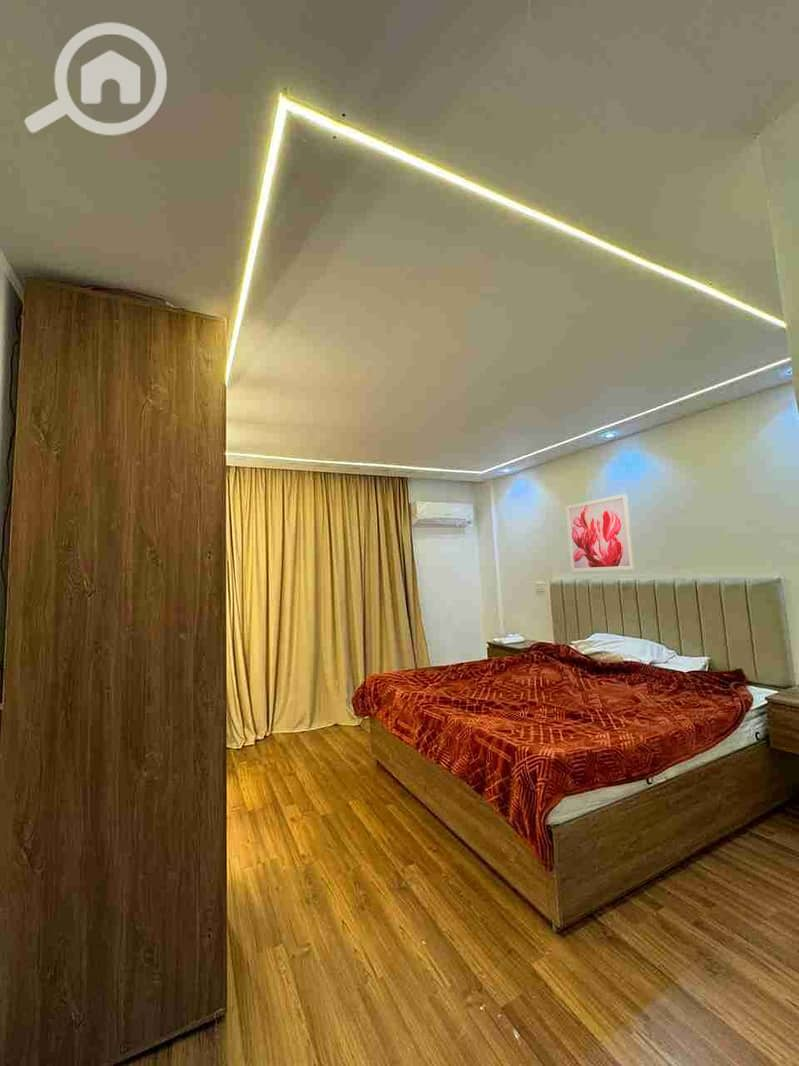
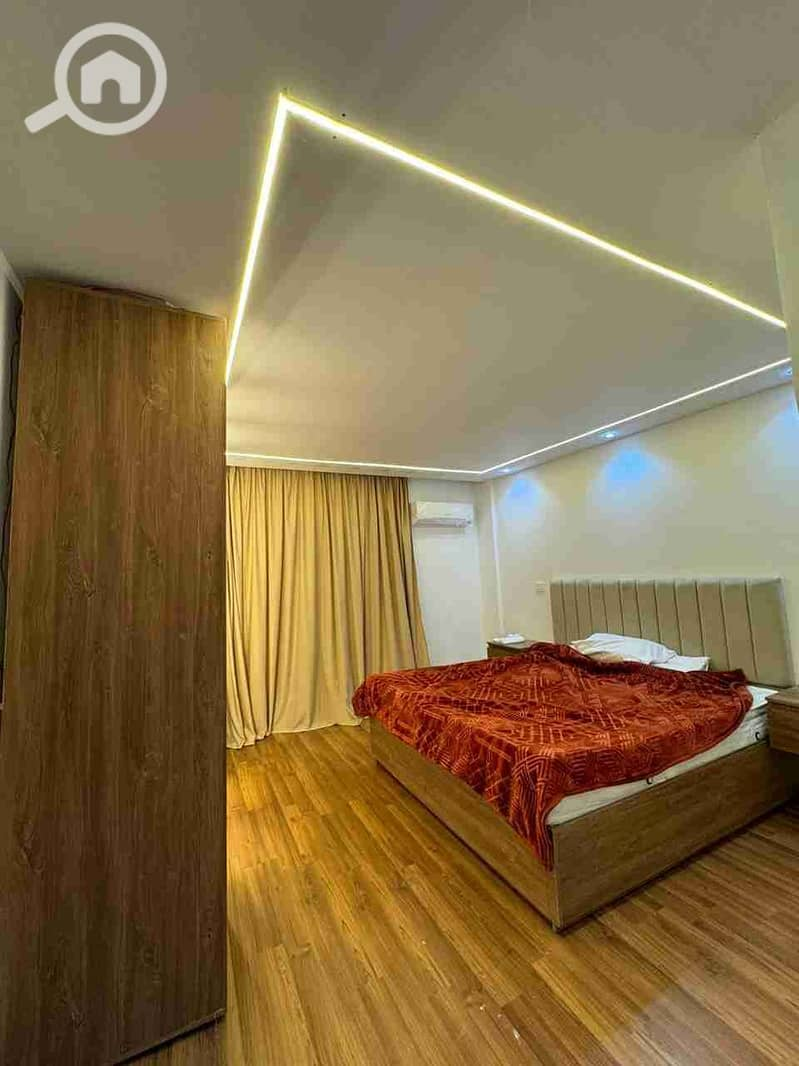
- wall art [565,493,636,572]
